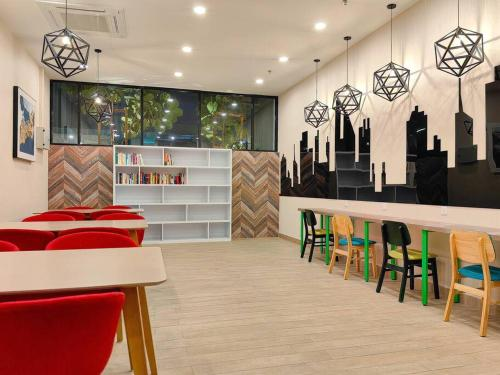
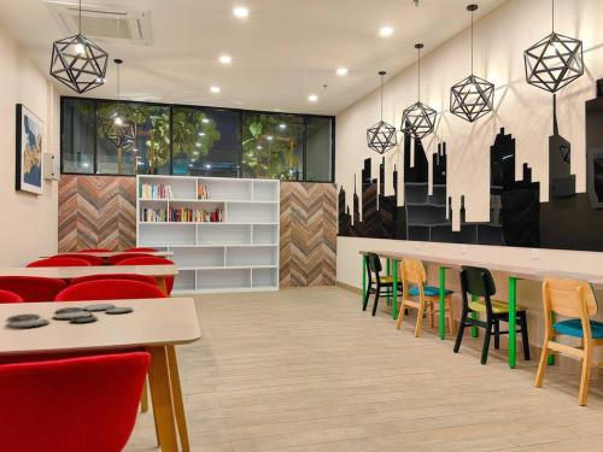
+ plate [5,303,134,329]
